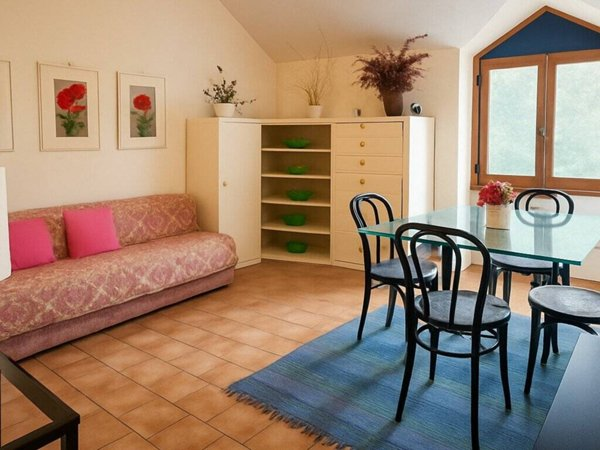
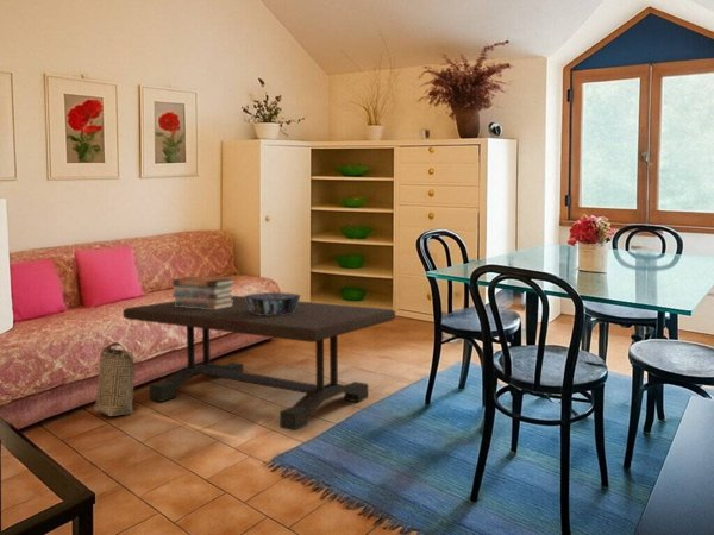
+ basket [93,341,136,417]
+ coffee table [121,295,396,432]
+ book stack [171,276,237,309]
+ decorative bowl [243,291,302,316]
